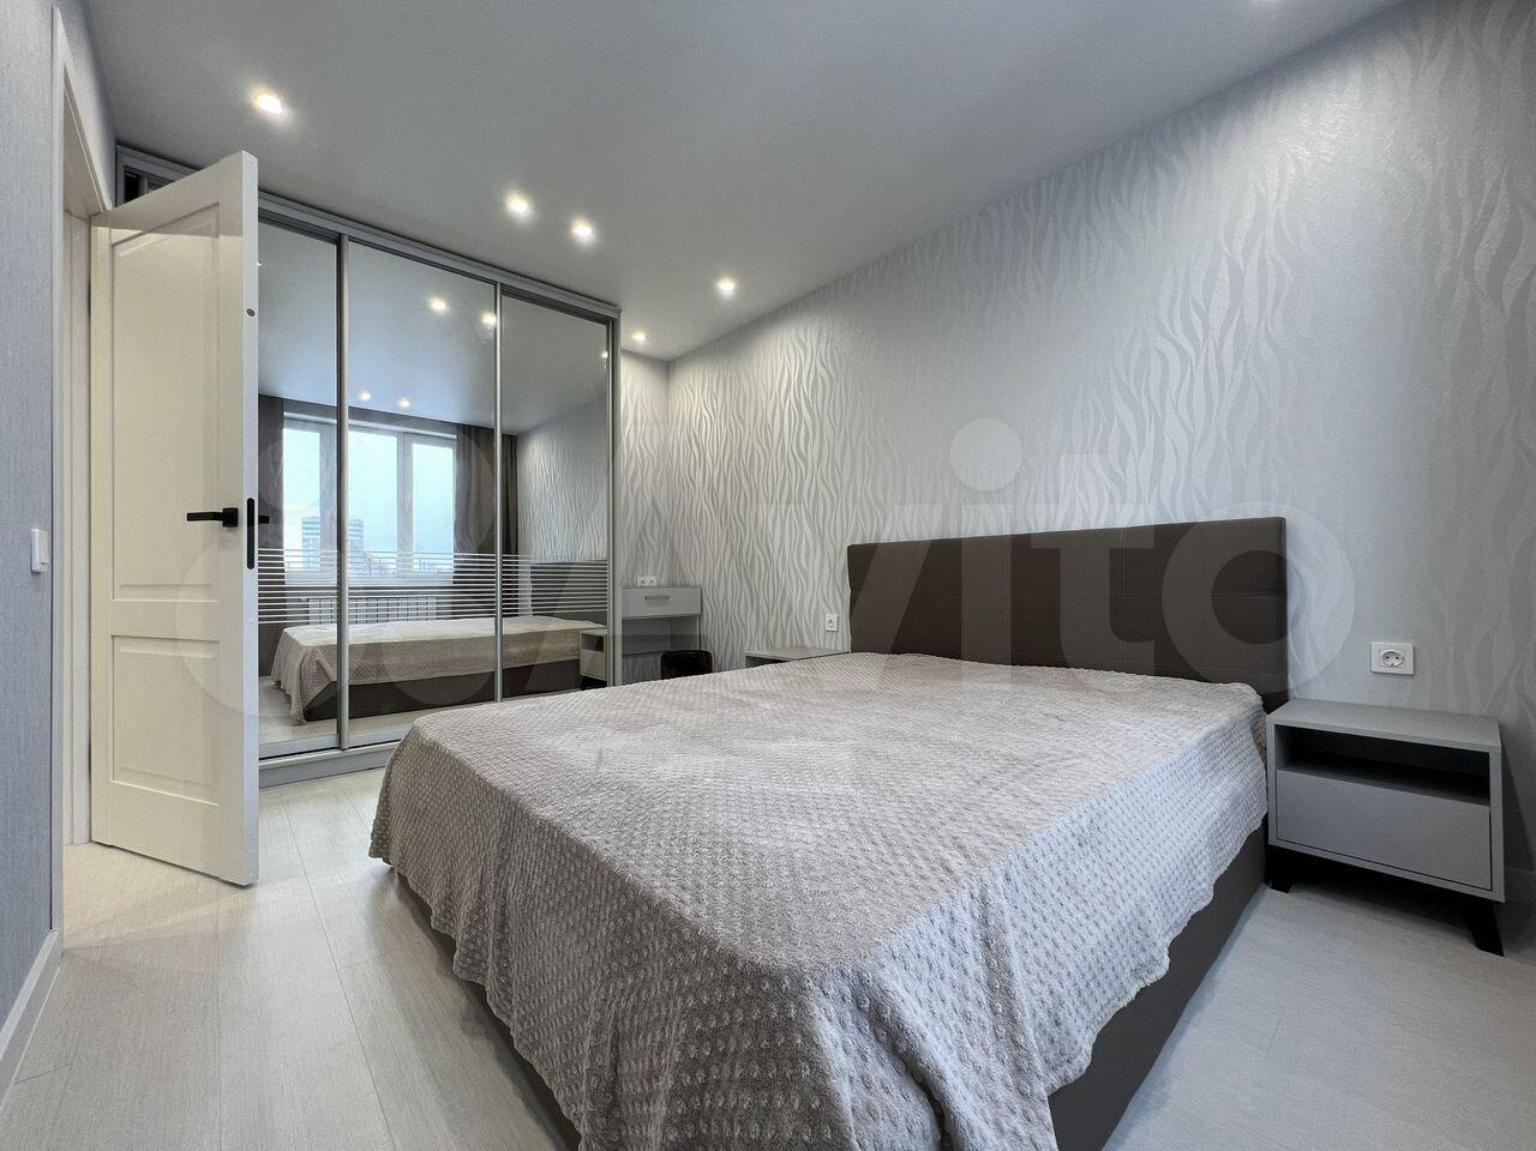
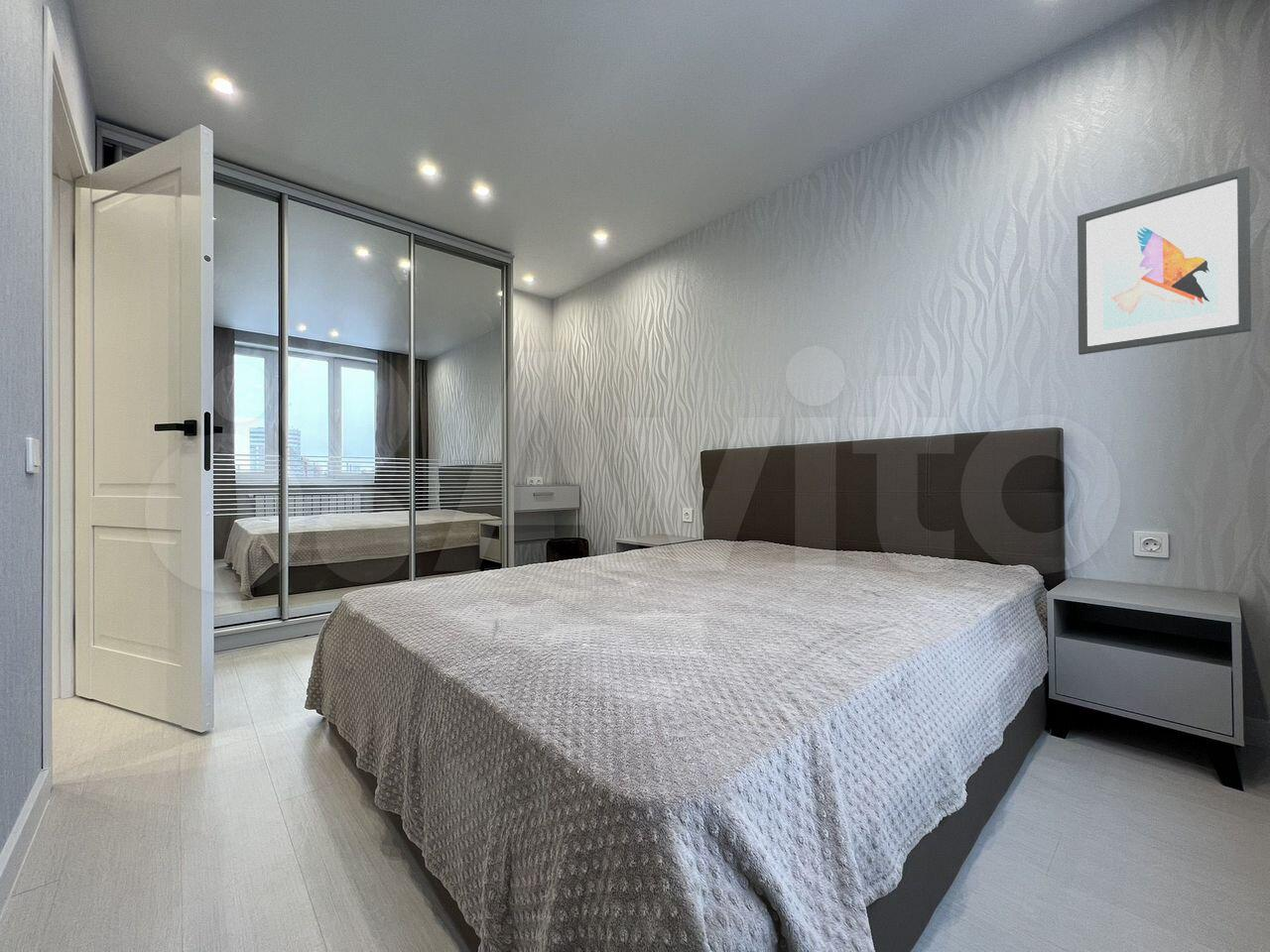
+ wall art [1077,166,1252,356]
